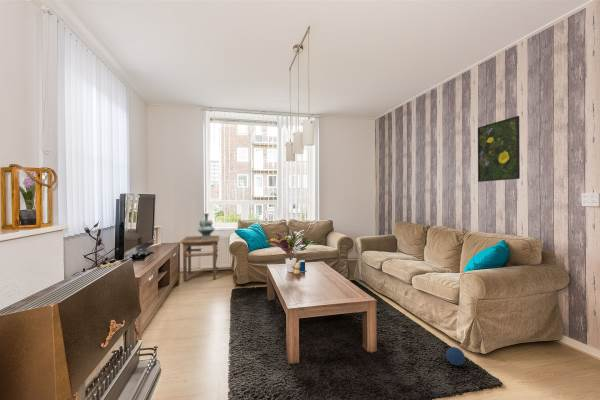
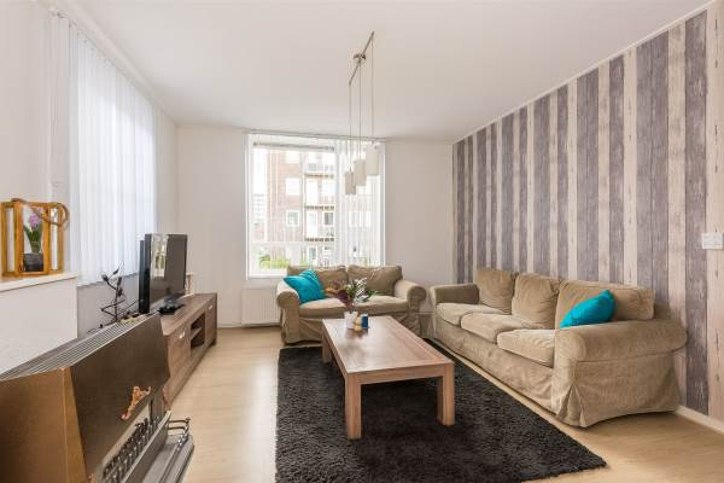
- decorative urn [197,212,216,238]
- side table [179,235,221,282]
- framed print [477,115,521,183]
- ball [445,346,466,367]
